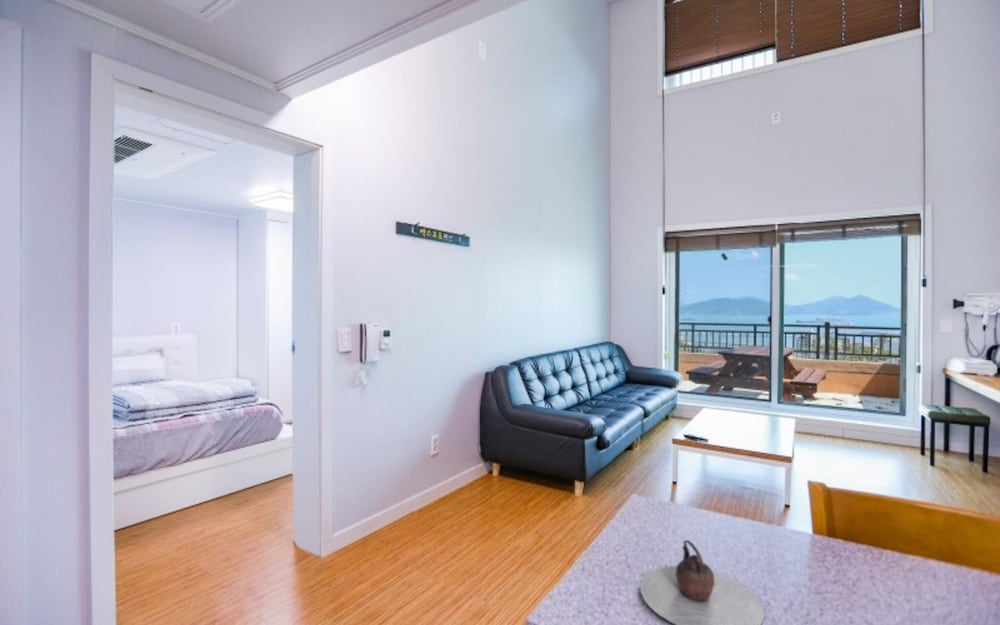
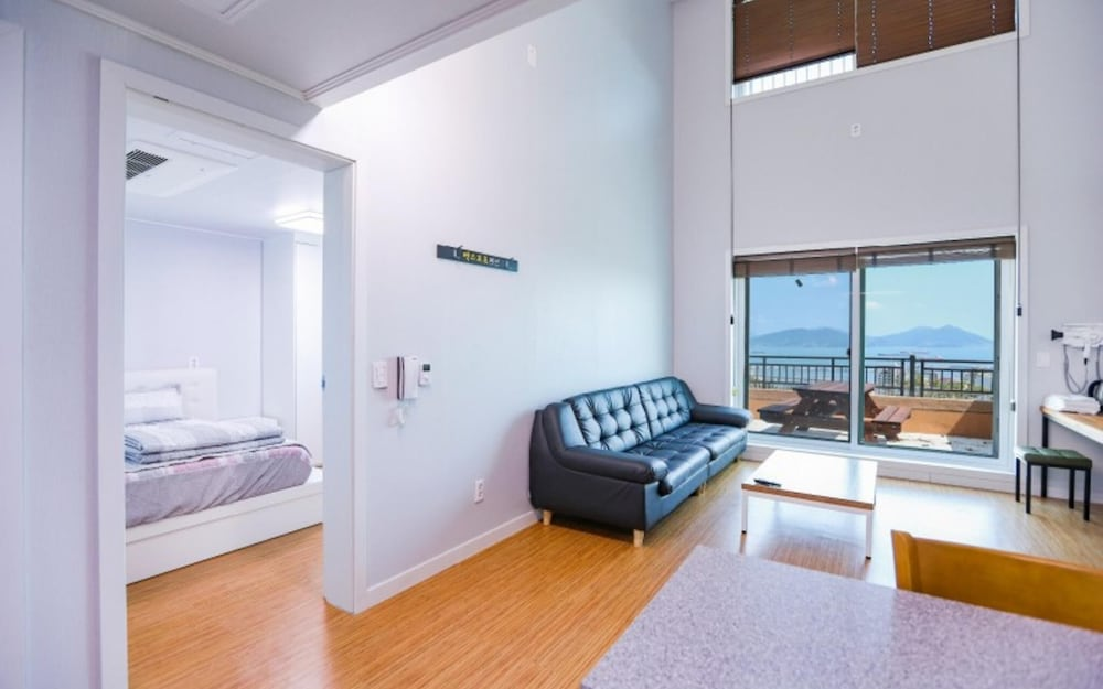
- teapot [639,539,766,625]
